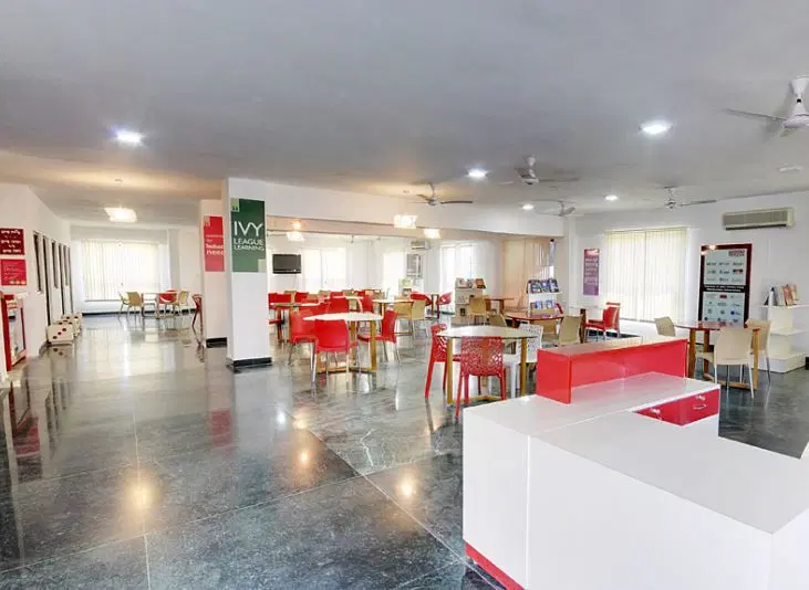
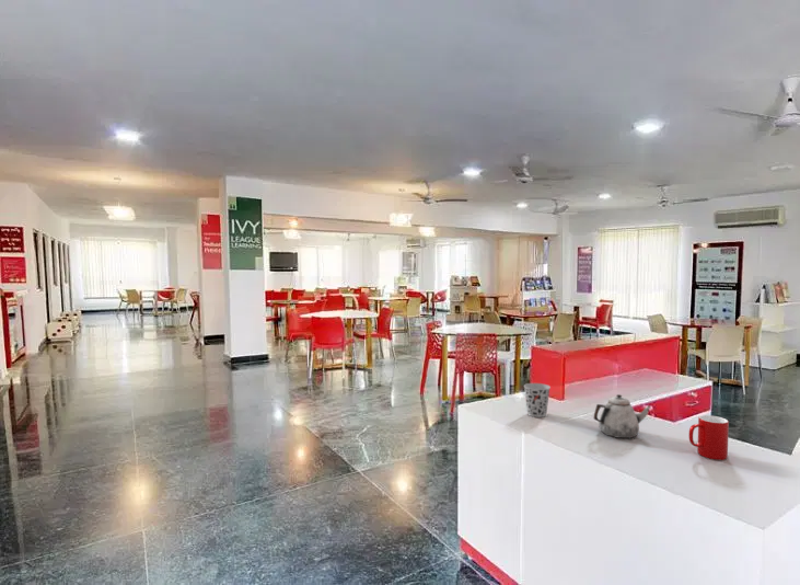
+ cup [688,414,730,461]
+ teapot [593,393,652,439]
+ cup [523,382,552,418]
